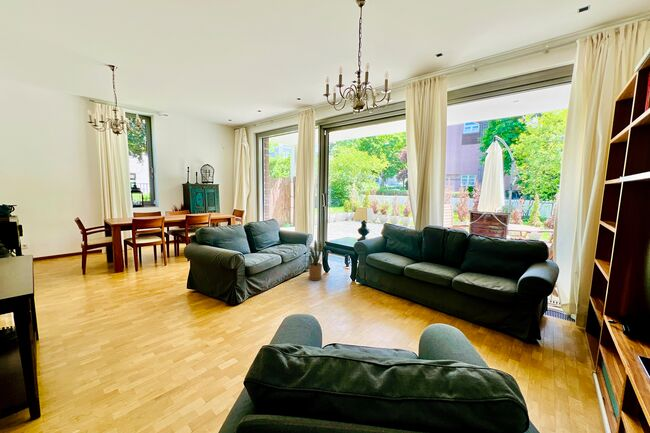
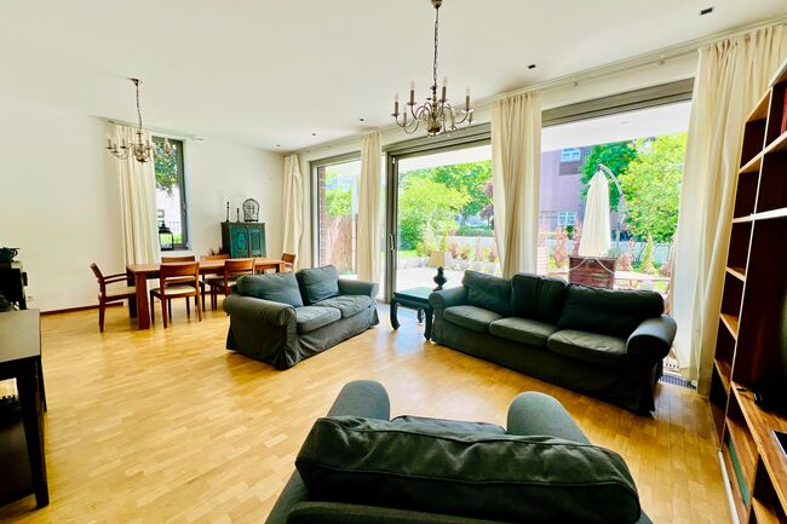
- house plant [301,239,326,281]
